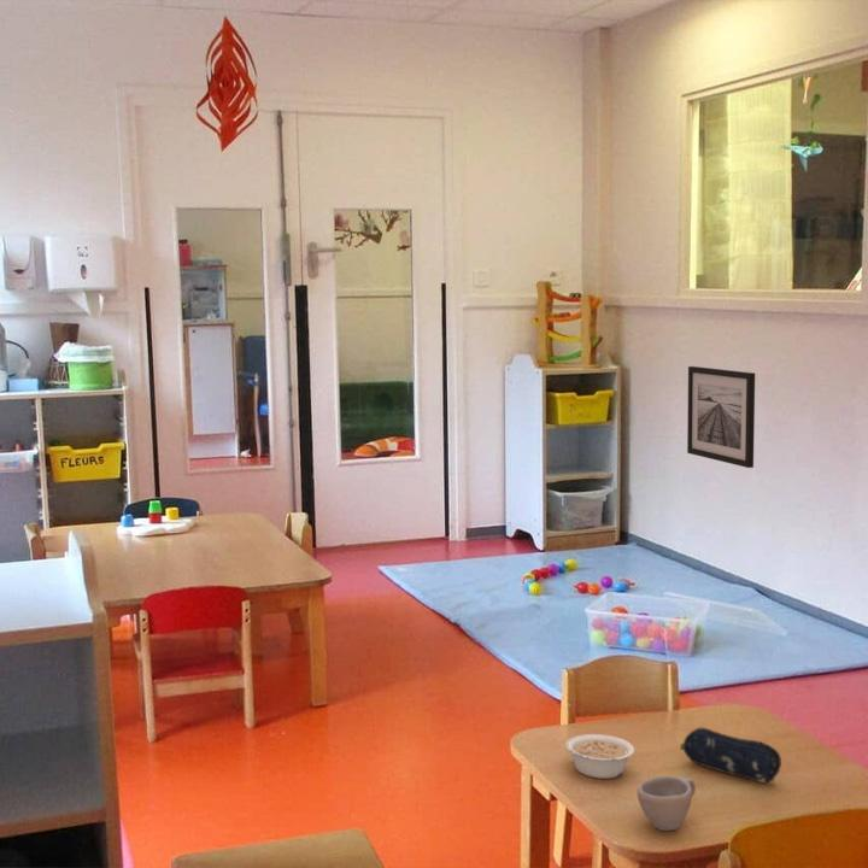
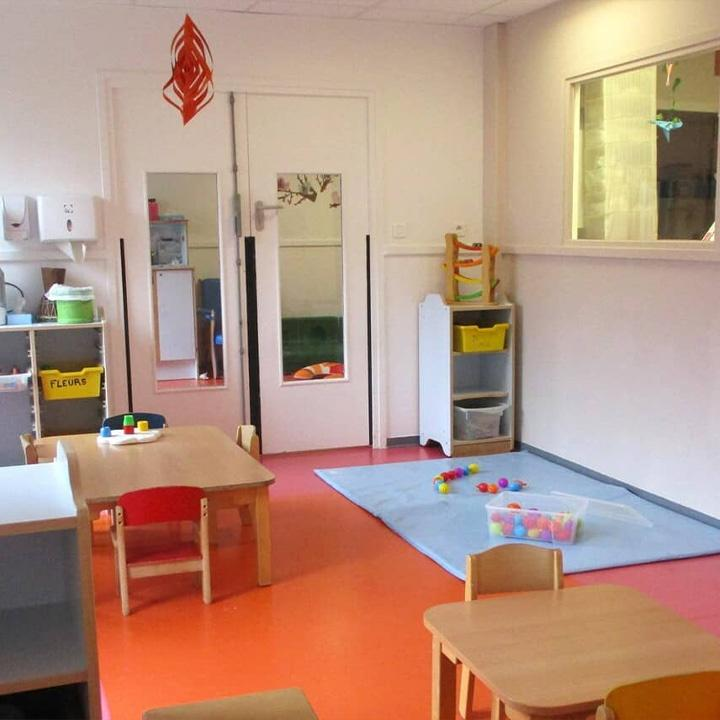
- cup [637,775,697,832]
- pencil case [679,727,782,785]
- legume [564,733,635,780]
- wall art [686,365,756,469]
